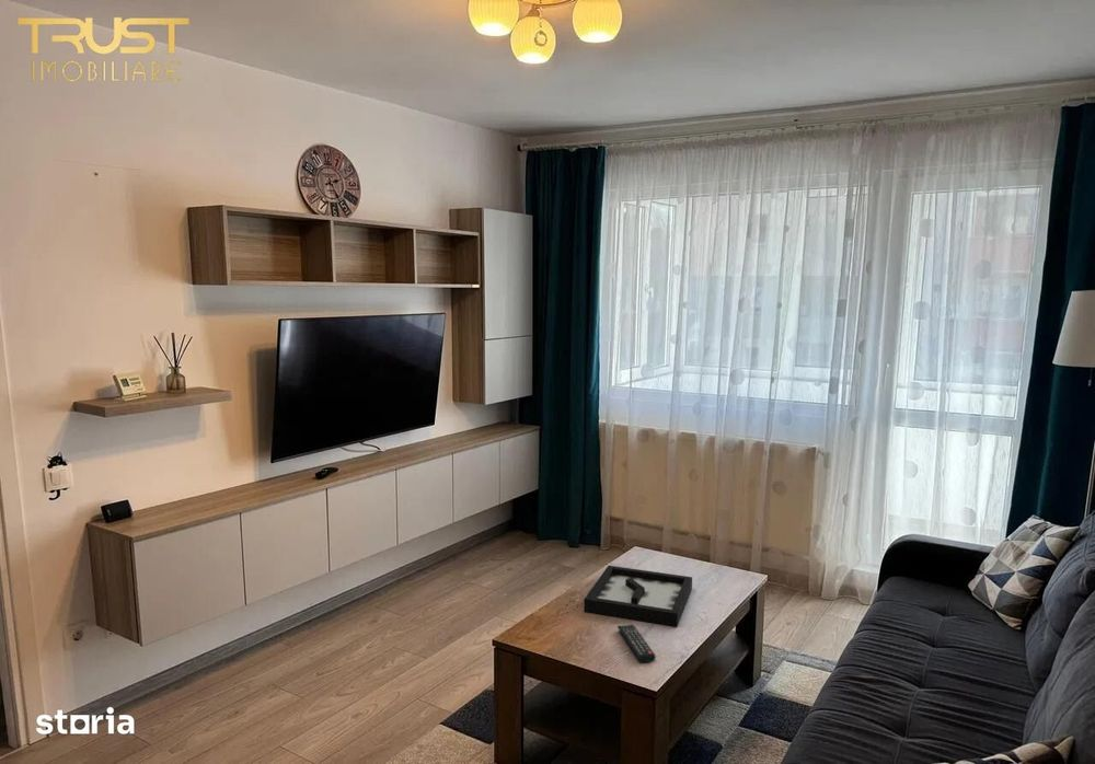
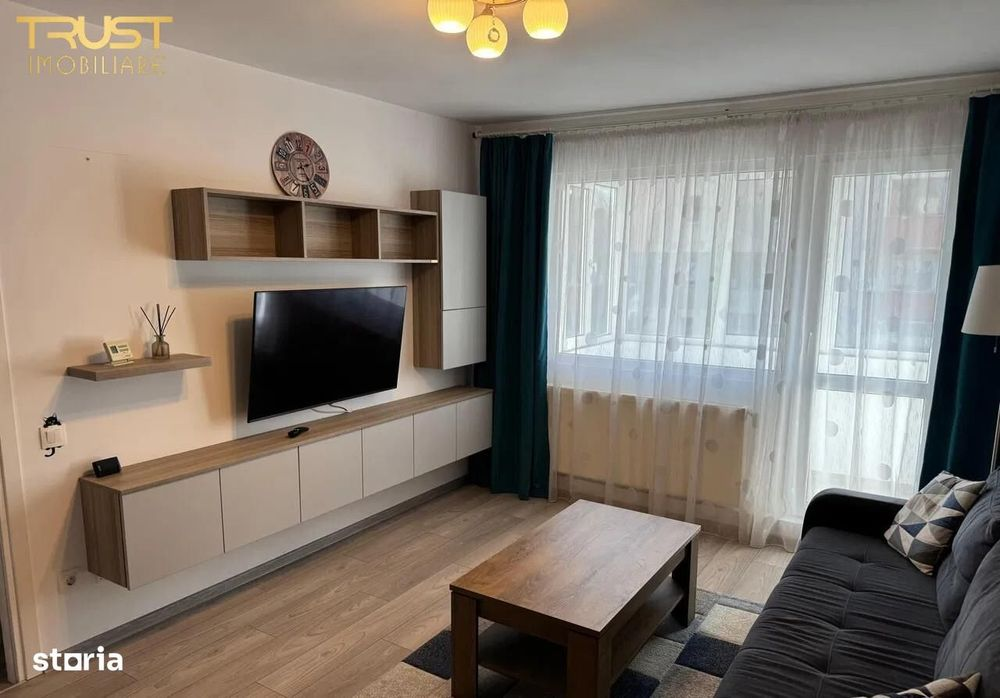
- remote control [616,624,657,663]
- decorative tray [583,565,693,628]
